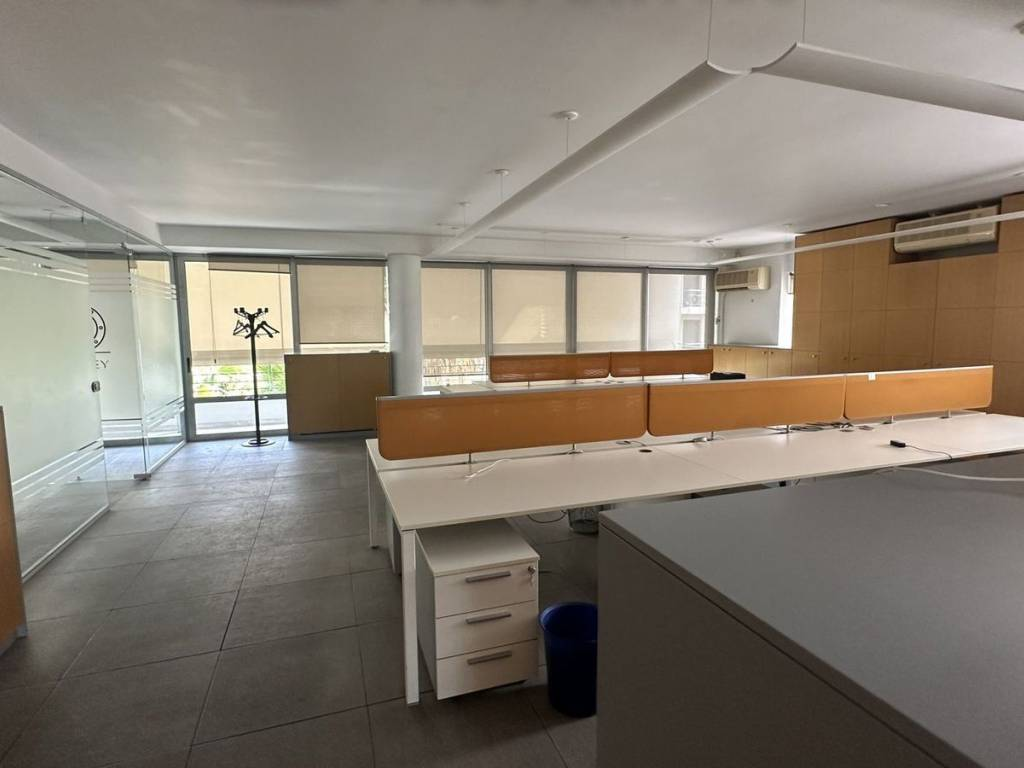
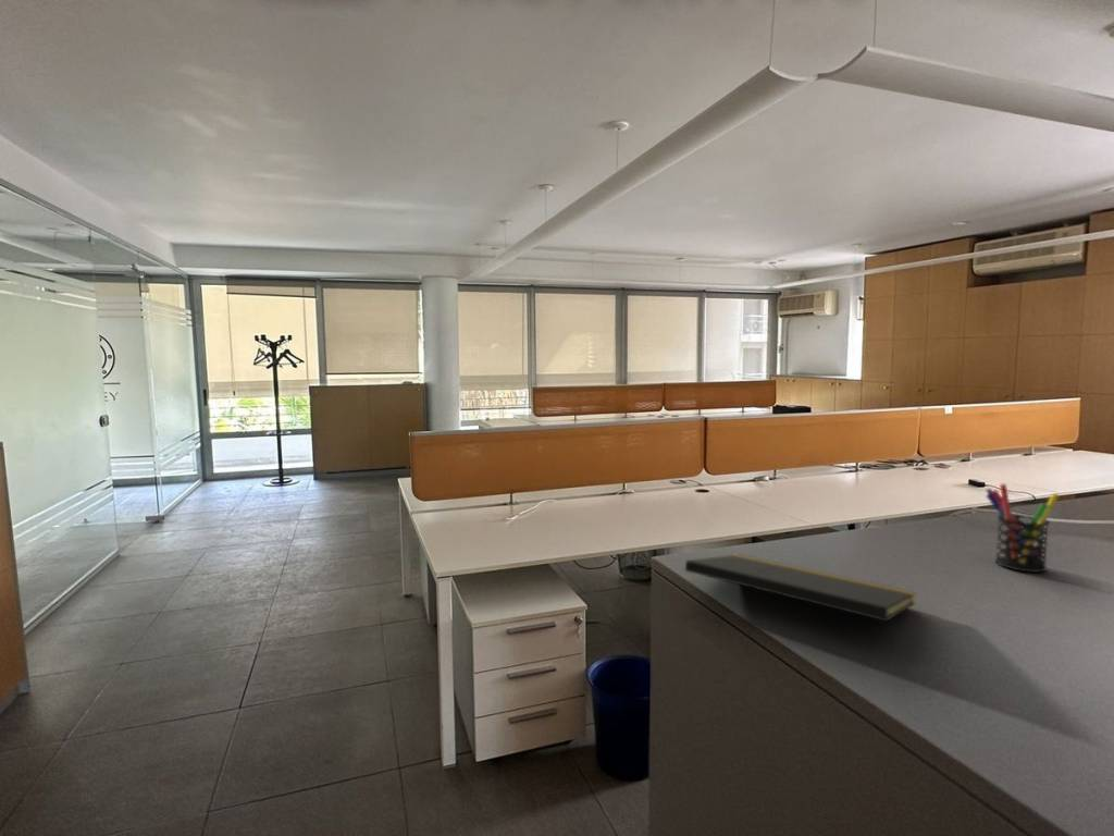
+ pen holder [985,482,1060,574]
+ notepad [684,553,917,653]
